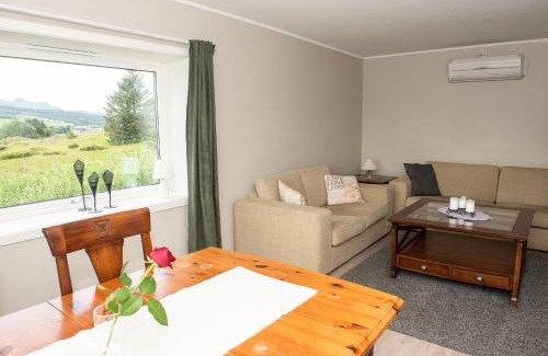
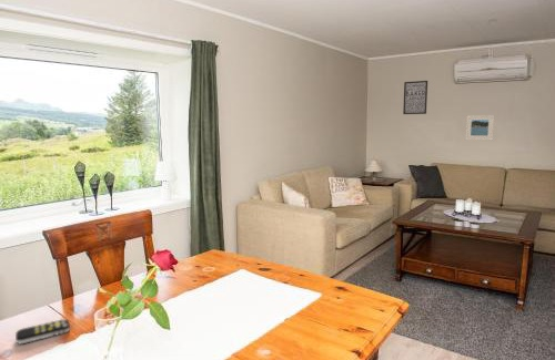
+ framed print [465,114,495,142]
+ remote control [14,318,71,346]
+ wall art [402,80,428,115]
